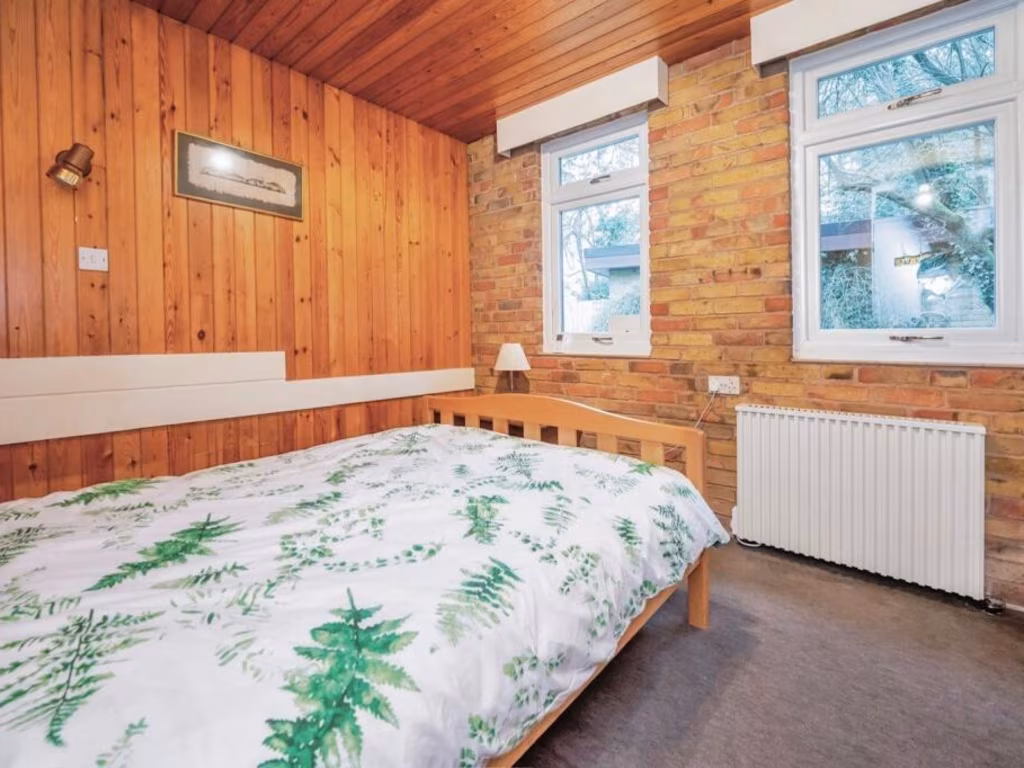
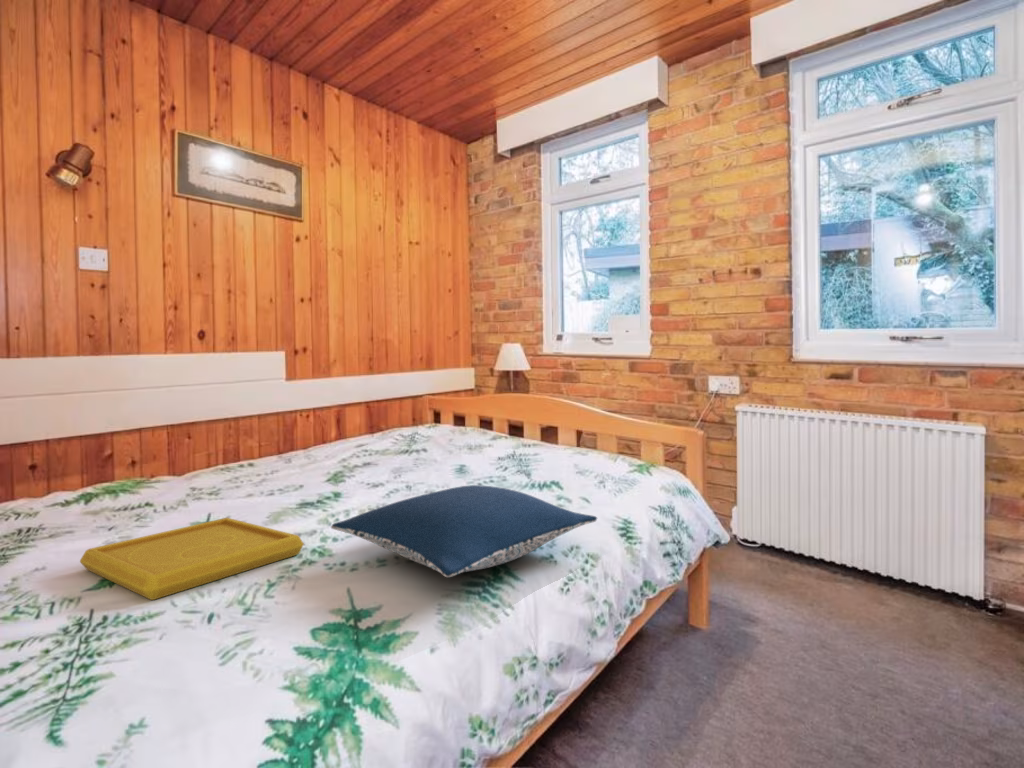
+ serving tray [79,517,305,601]
+ pillow [330,484,598,578]
